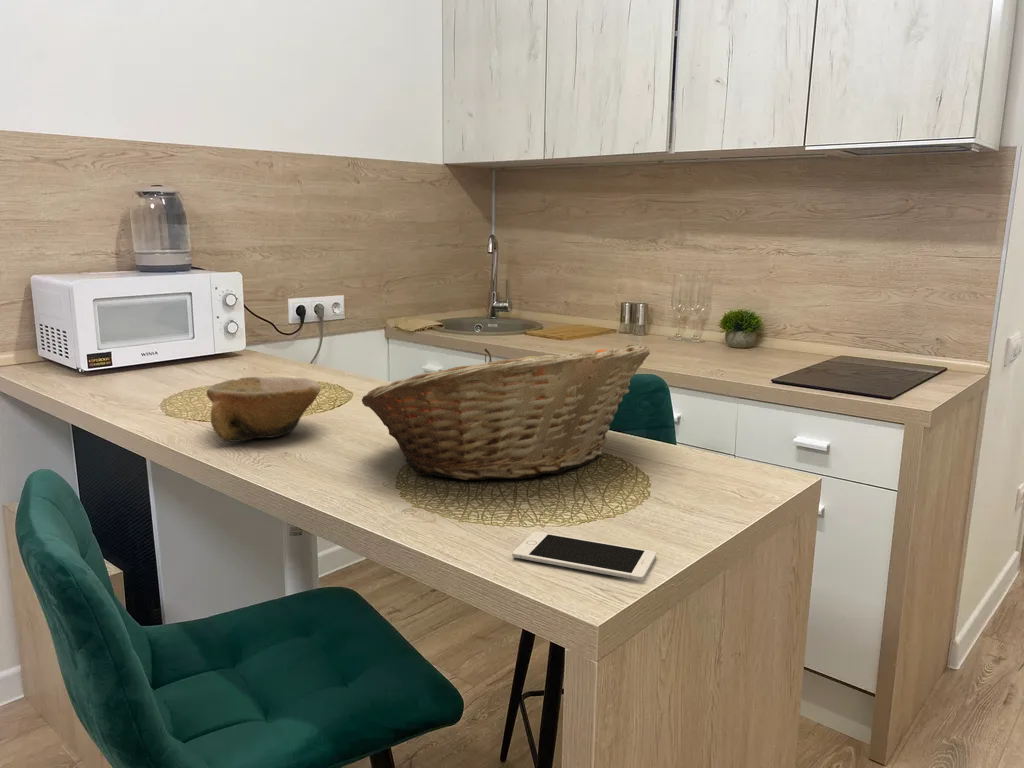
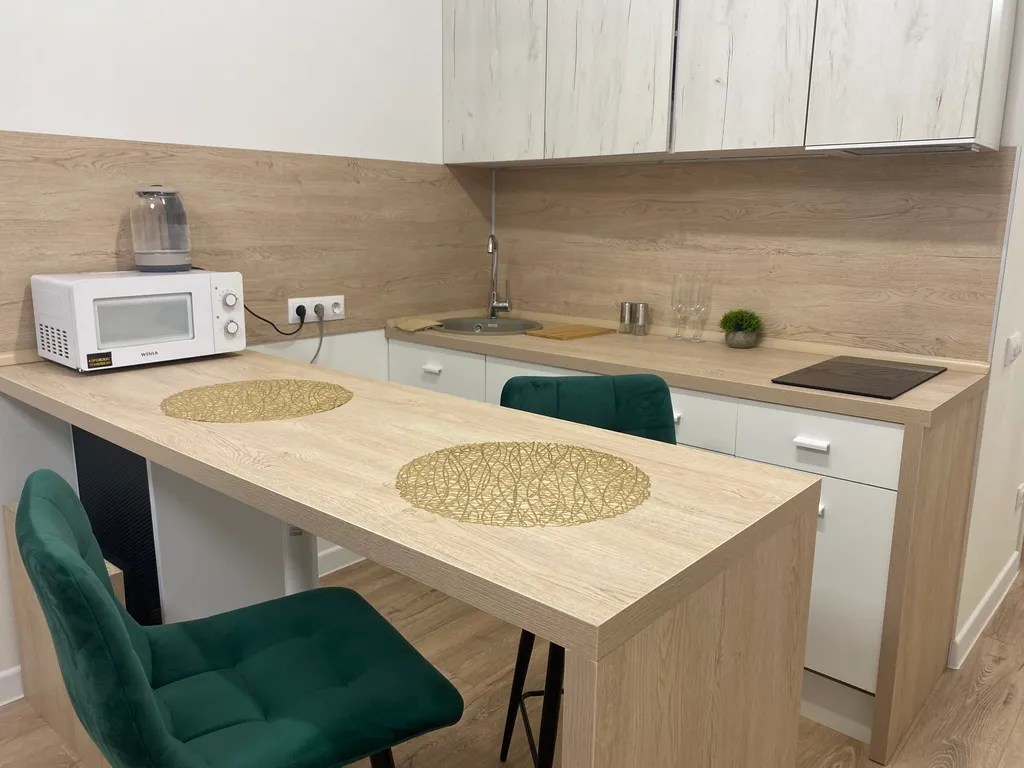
- bowl [205,376,321,443]
- cell phone [512,530,657,582]
- fruit basket [361,343,651,481]
